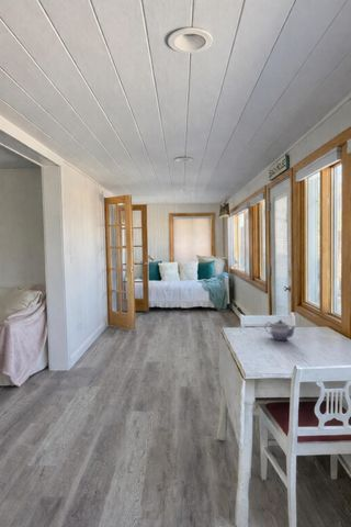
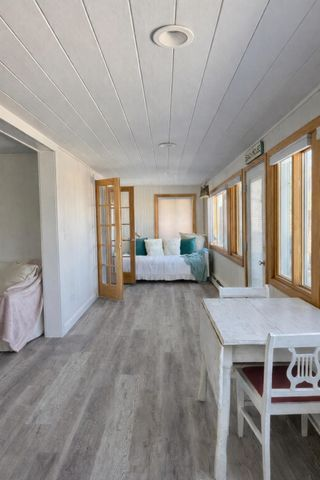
- teapot [264,318,297,341]
